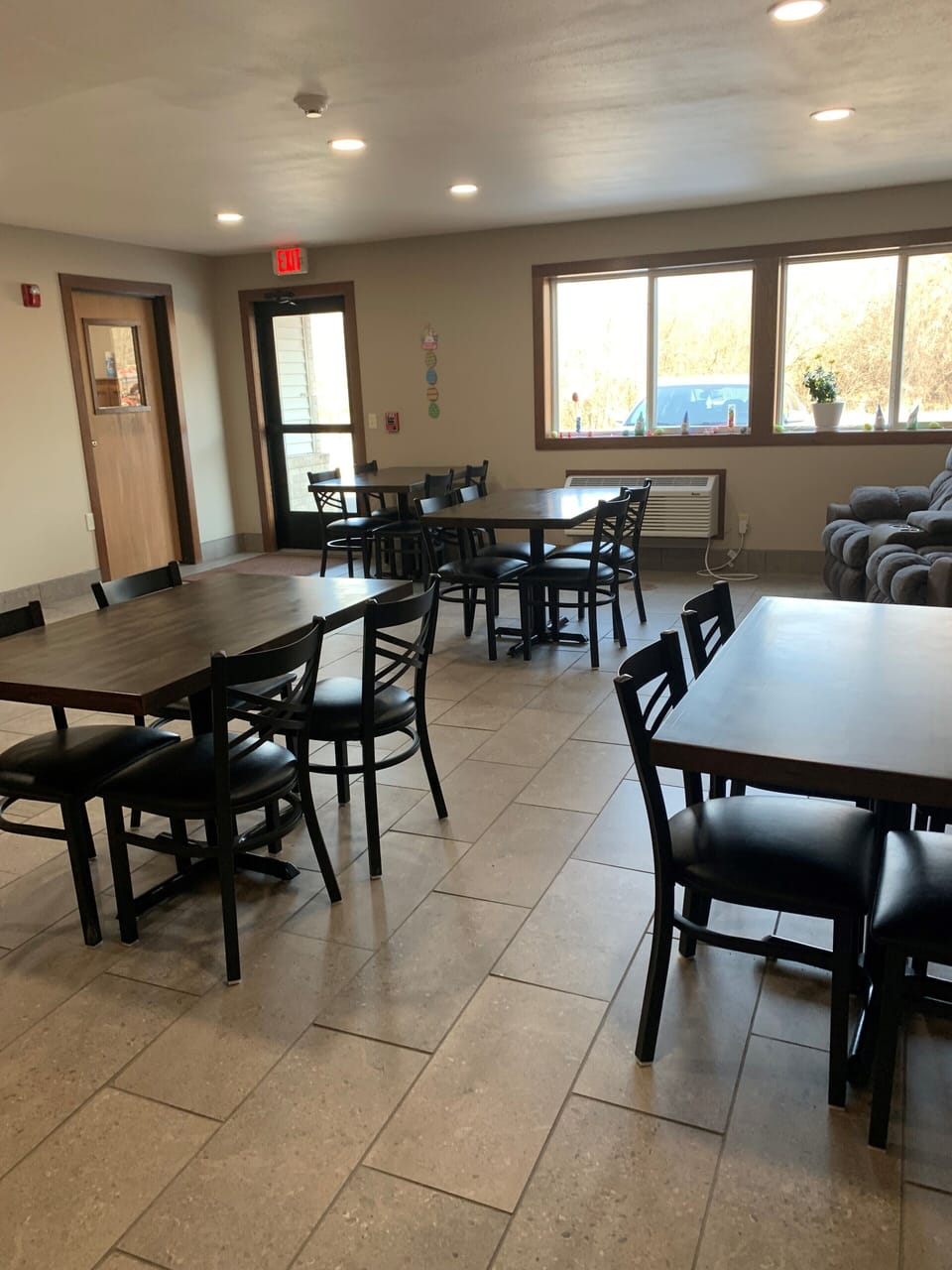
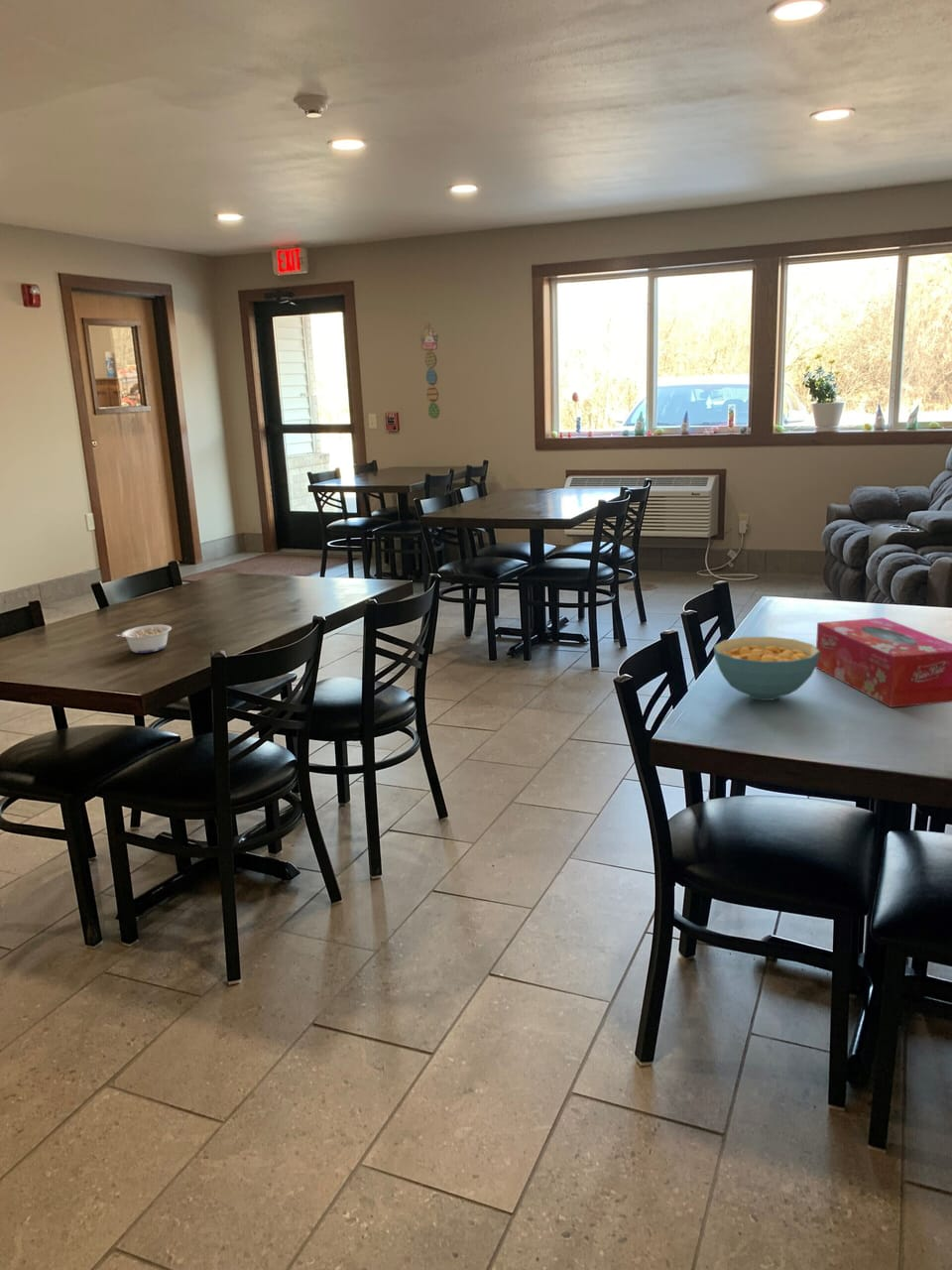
+ tissue box [815,617,952,708]
+ legume [113,624,173,654]
+ cereal bowl [713,636,820,701]
